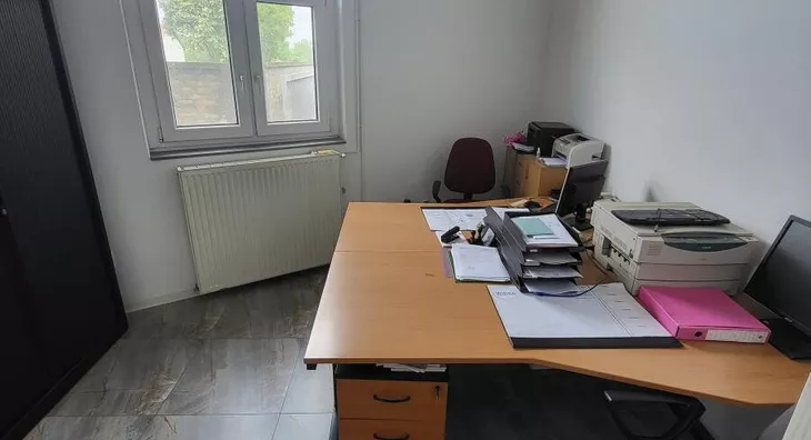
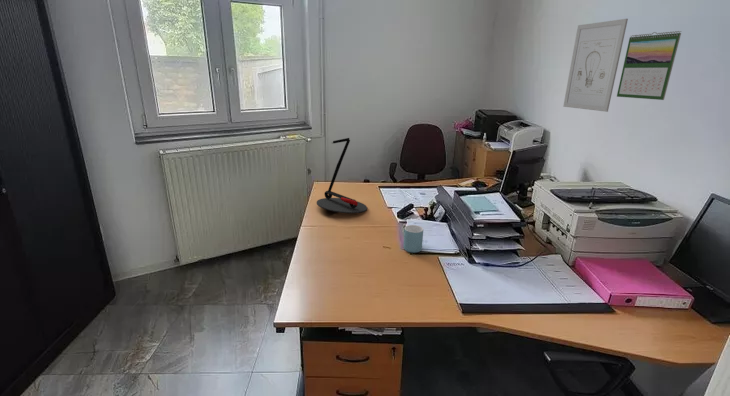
+ calendar [616,30,682,101]
+ mug [403,224,424,254]
+ desk lamp [316,137,368,214]
+ wall art [562,18,629,113]
